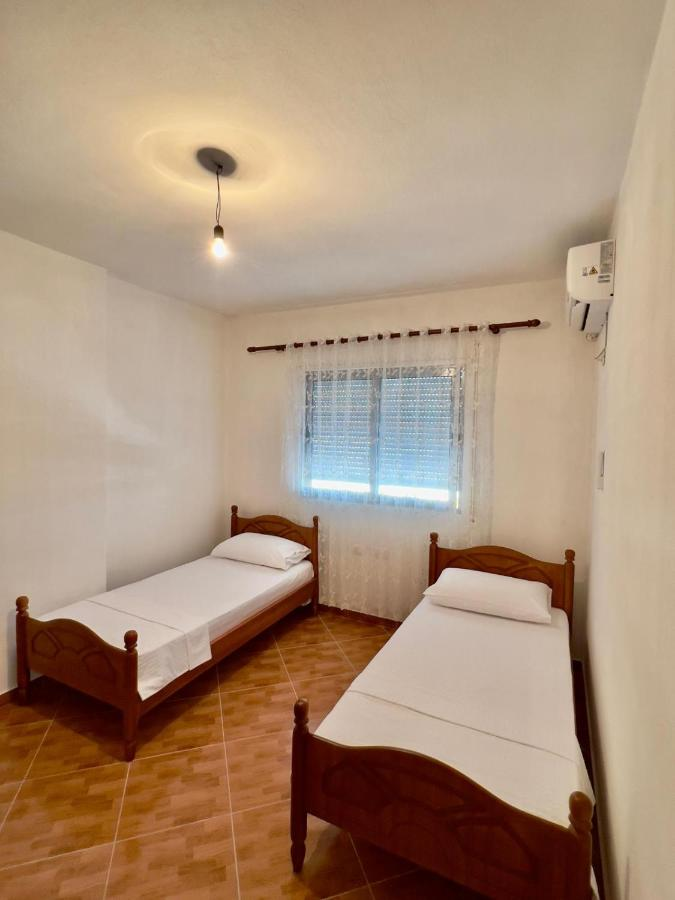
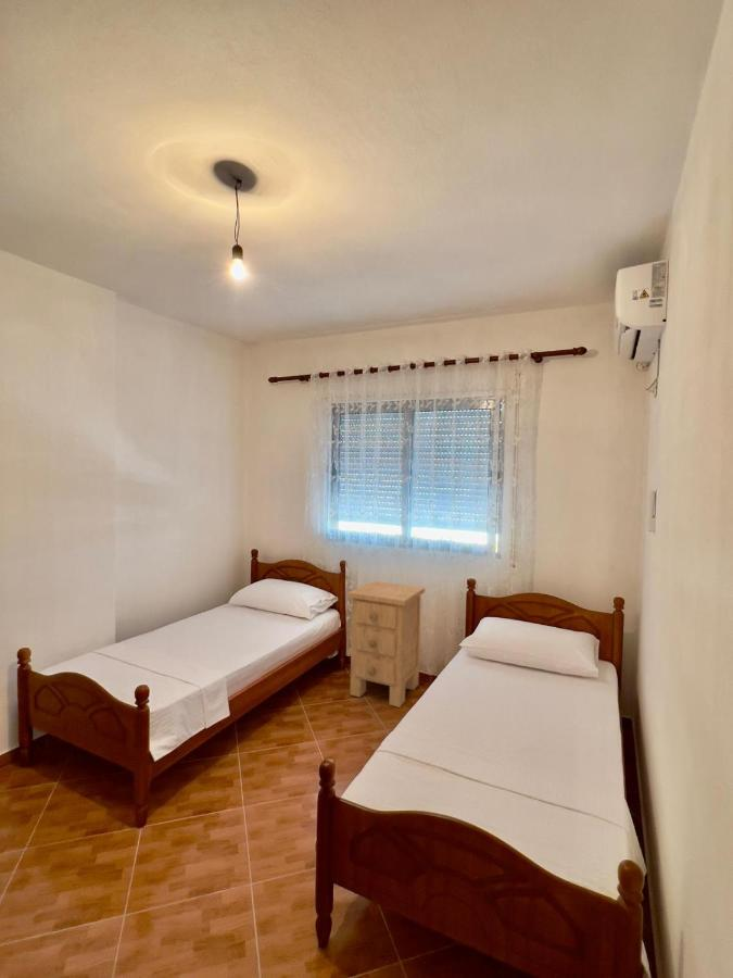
+ nightstand [346,580,426,709]
